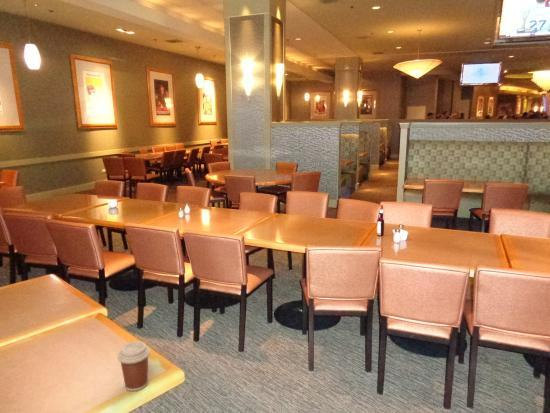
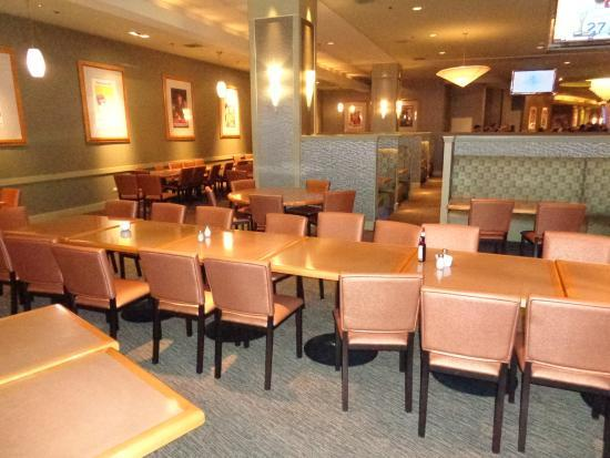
- coffee cup [116,340,151,392]
